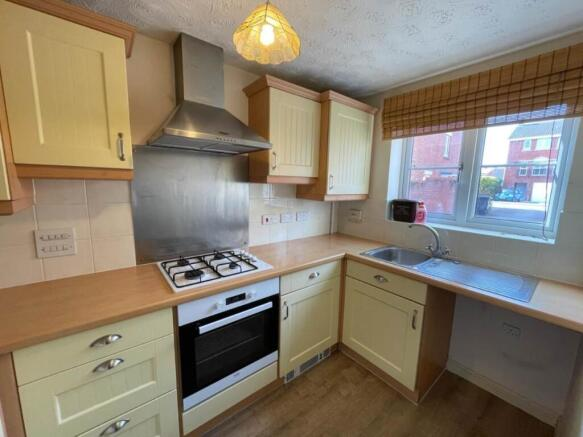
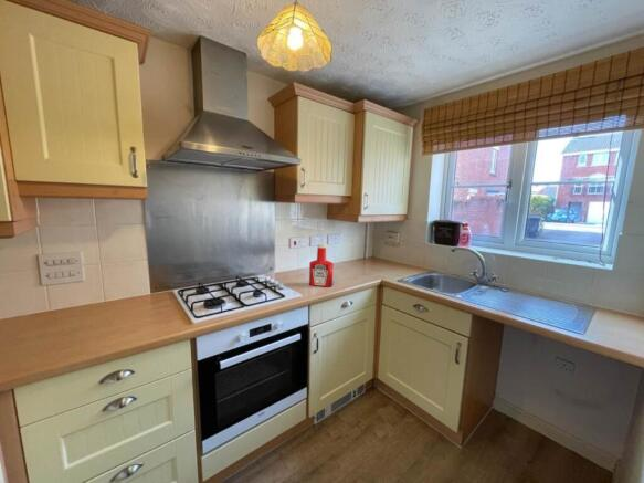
+ soap bottle [308,243,335,288]
